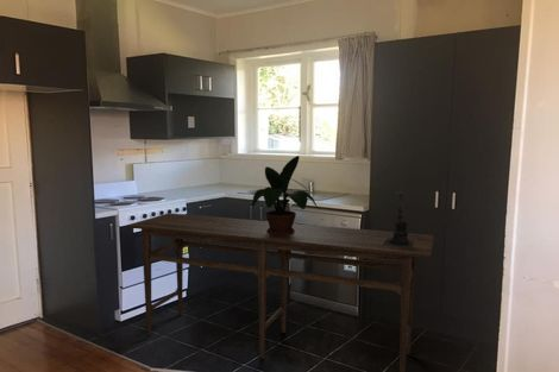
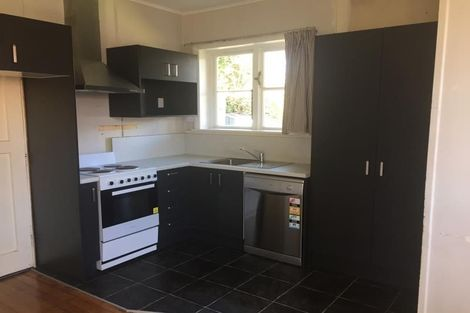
- dining table [126,212,435,372]
- potted plant [251,155,319,234]
- candle holder [383,184,414,248]
